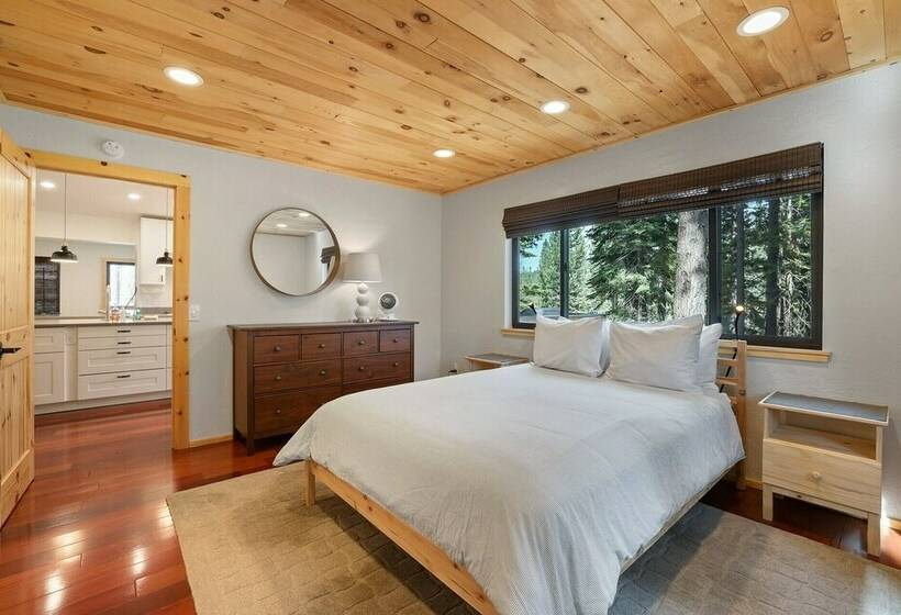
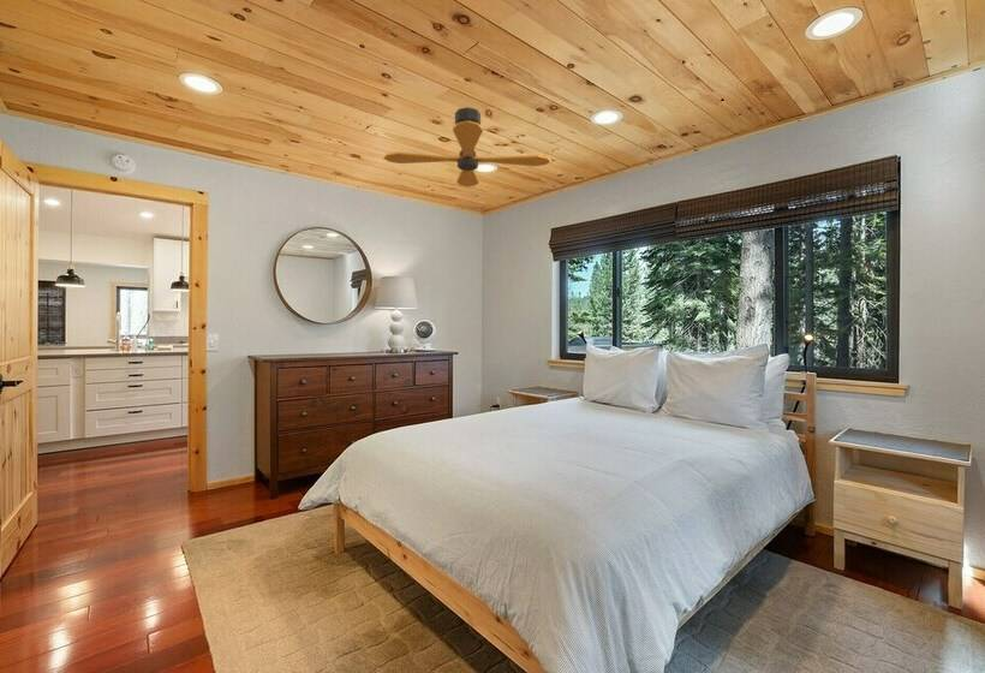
+ ceiling fan [382,106,551,187]
